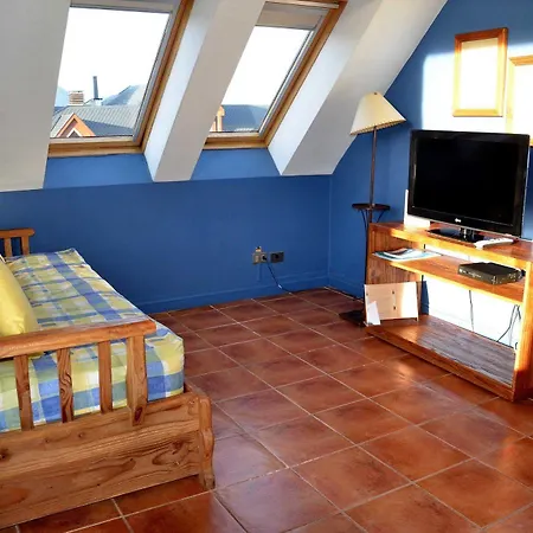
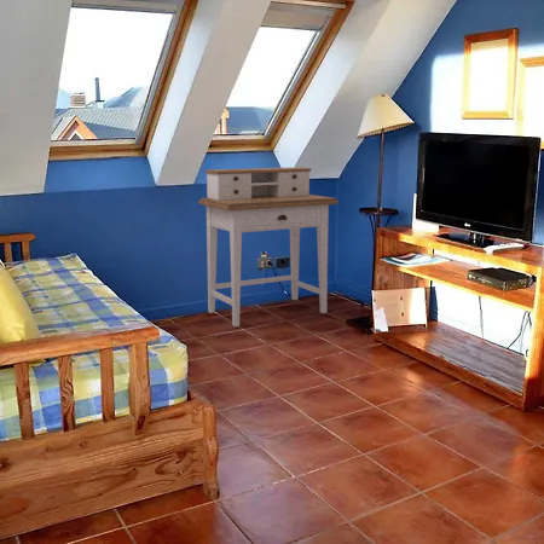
+ desk [197,167,340,328]
